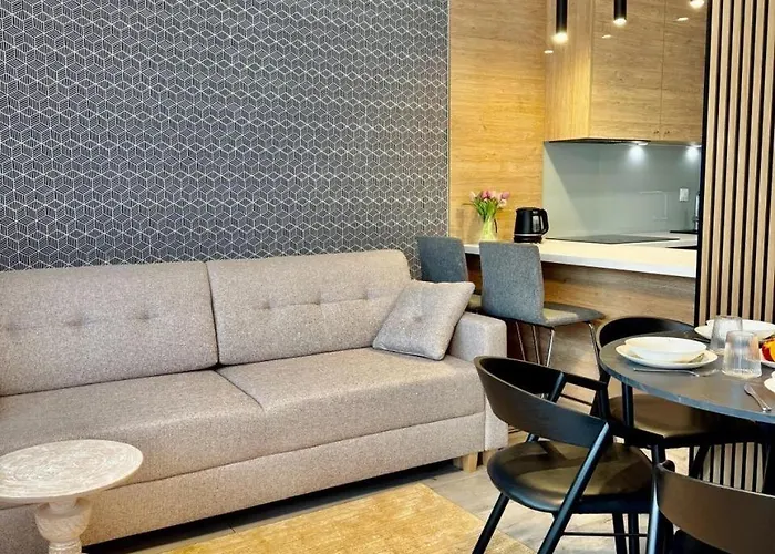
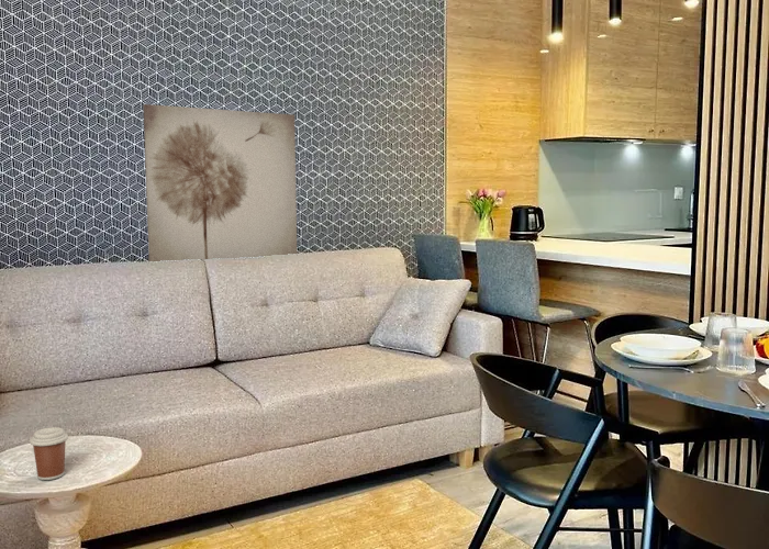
+ coffee cup [29,426,69,481]
+ wall art [142,103,298,262]
